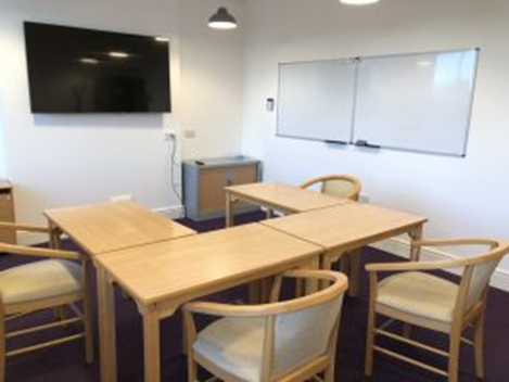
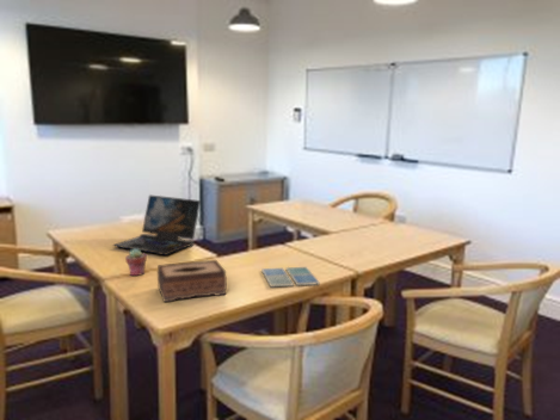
+ drink coaster [260,266,321,288]
+ potted succulent [124,248,148,277]
+ tissue box [156,259,228,303]
+ laptop [111,193,202,257]
